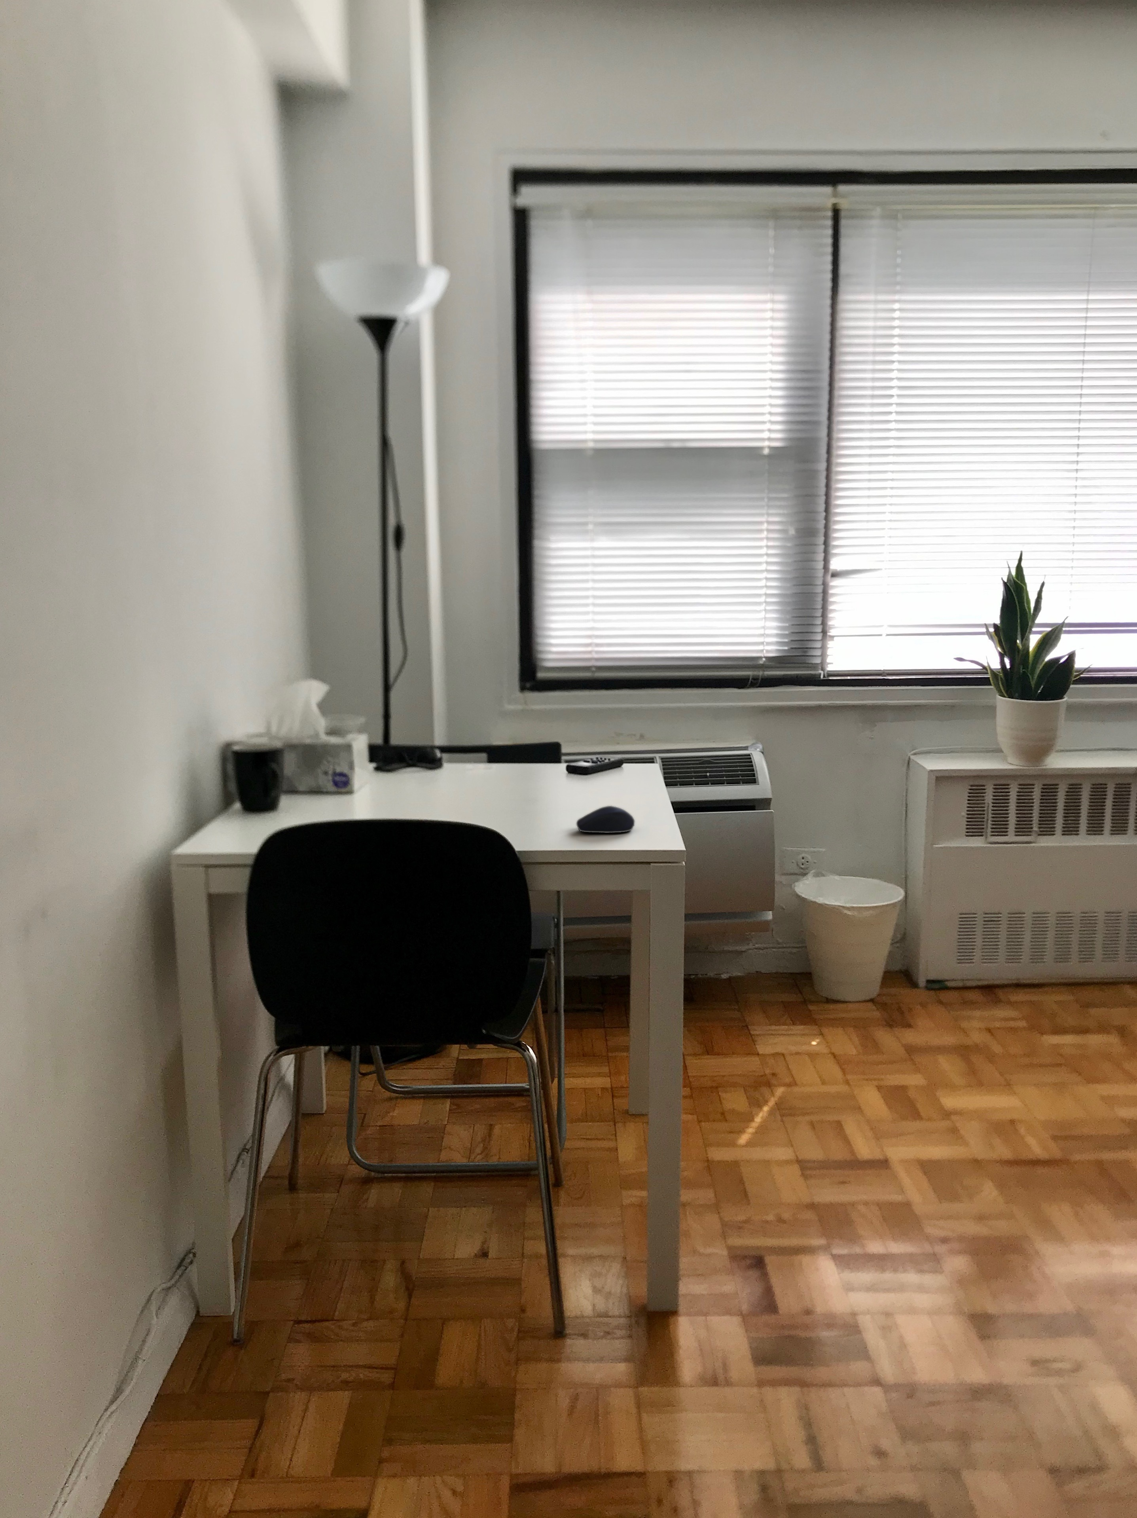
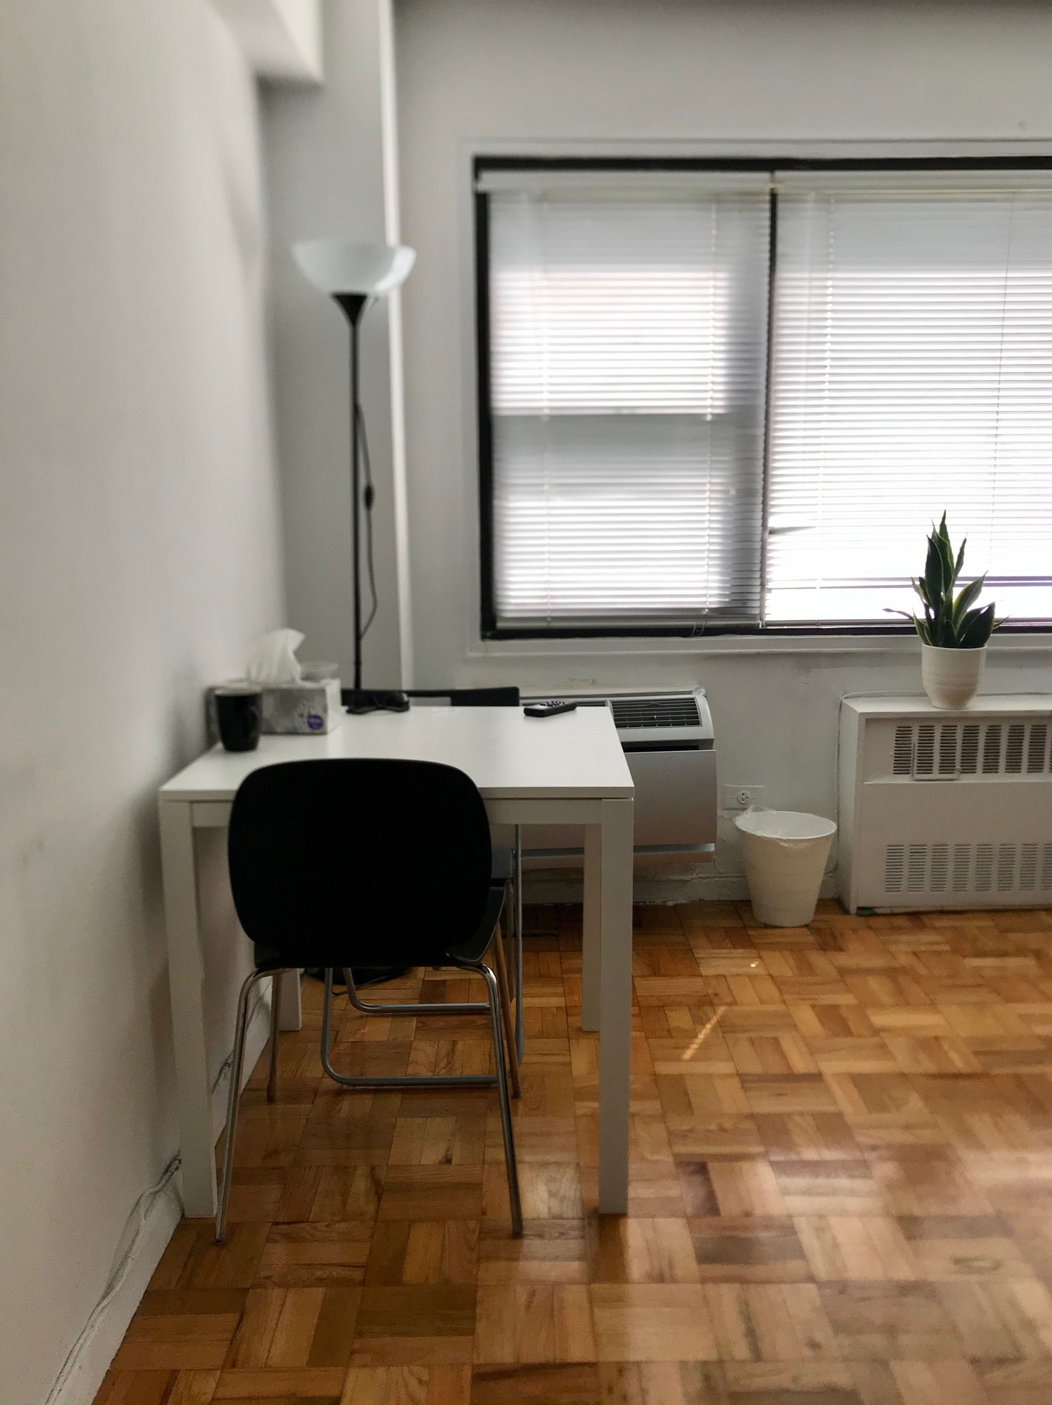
- computer mouse [576,805,635,834]
